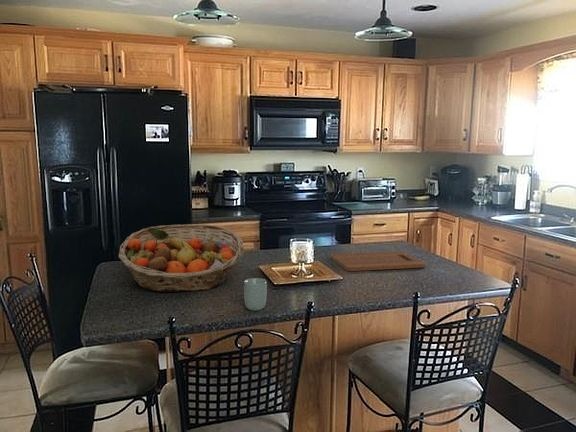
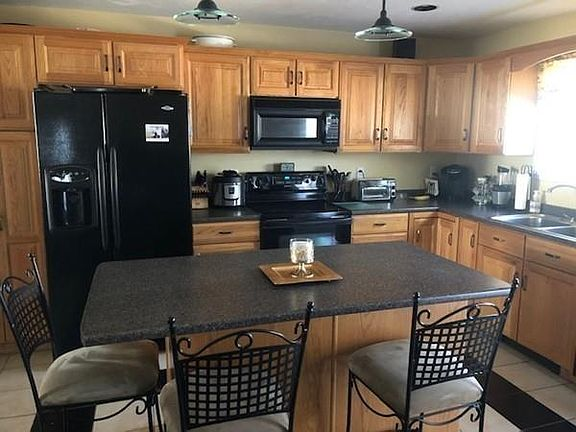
- cup [243,277,268,312]
- fruit basket [118,223,245,293]
- cutting board [330,251,426,272]
